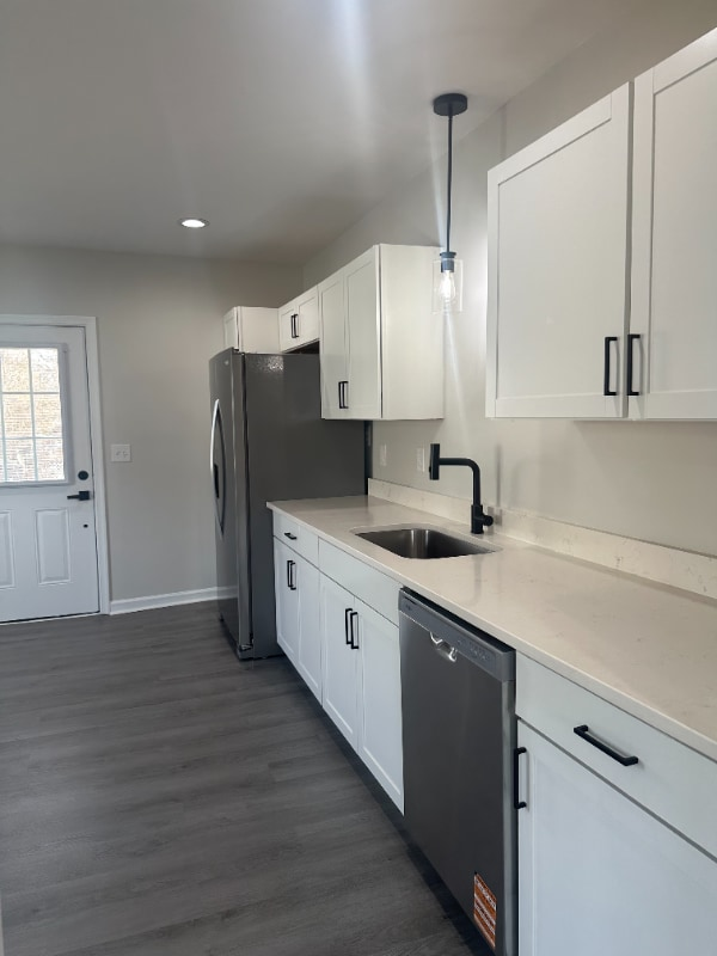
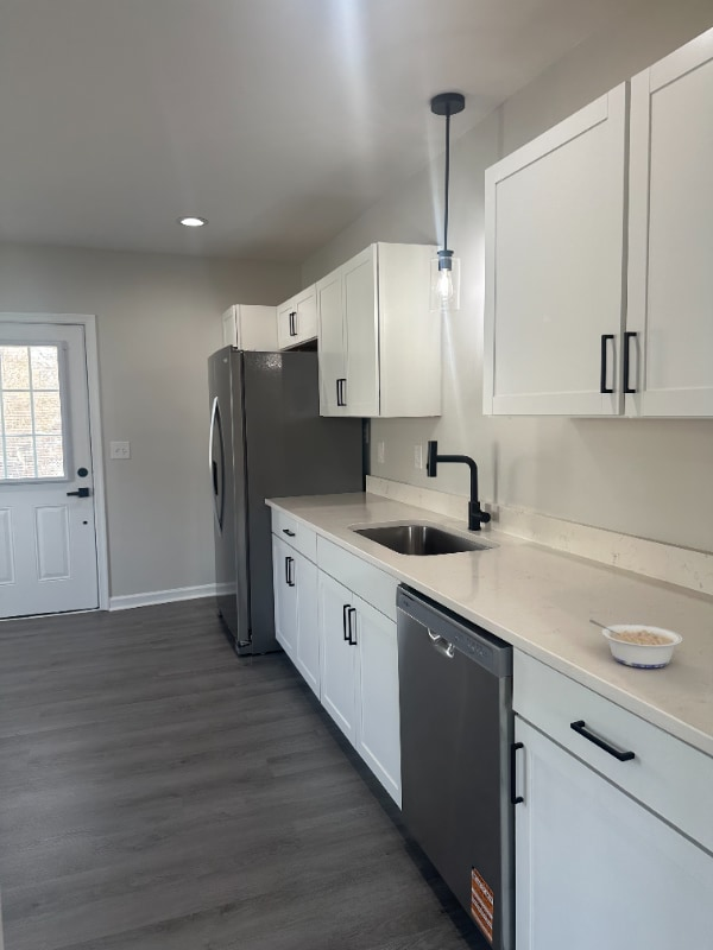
+ legume [588,619,683,669]
